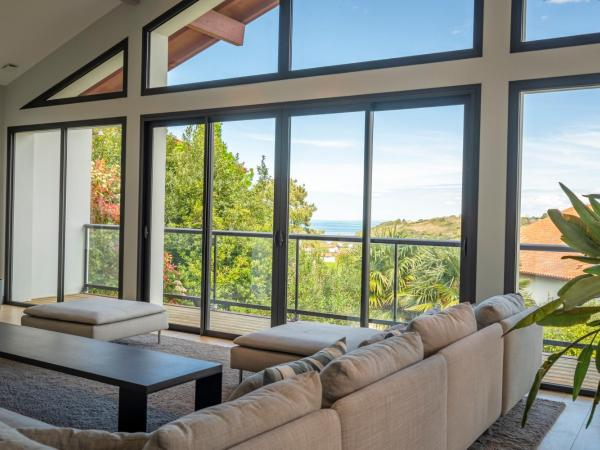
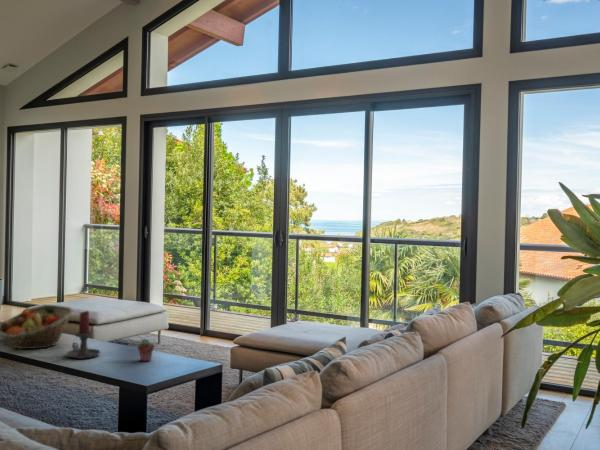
+ candle holder [66,310,101,360]
+ fruit basket [0,304,75,350]
+ potted succulent [136,338,155,362]
